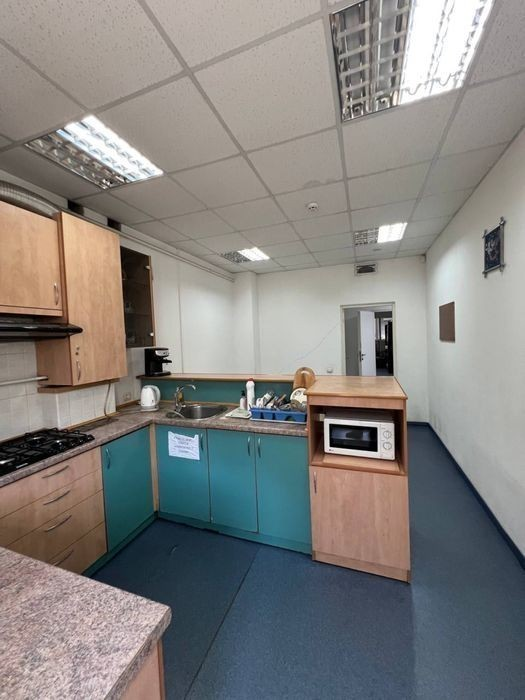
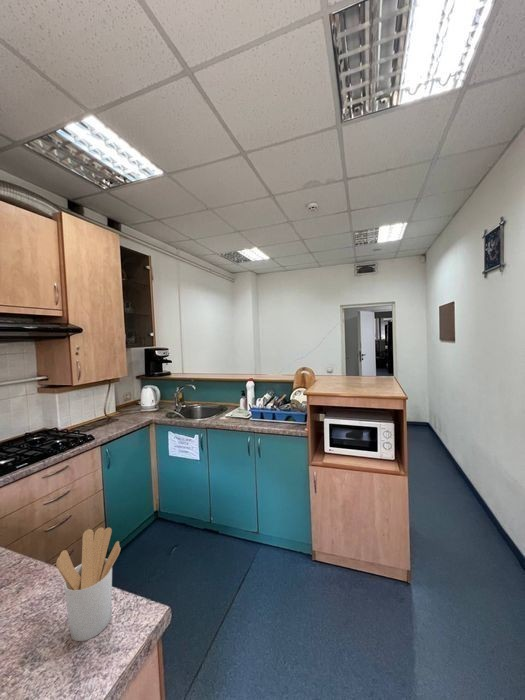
+ utensil holder [55,526,122,642]
